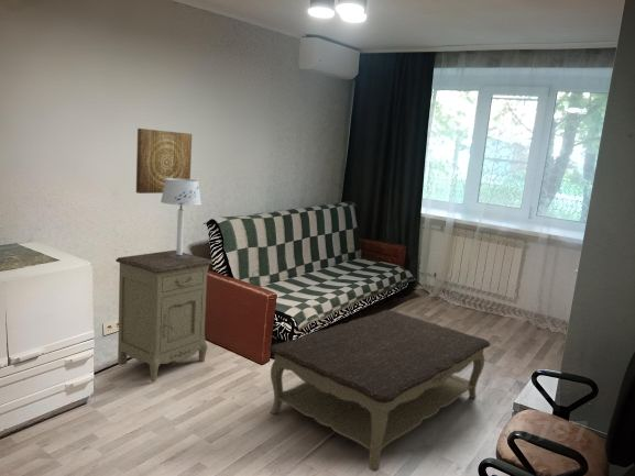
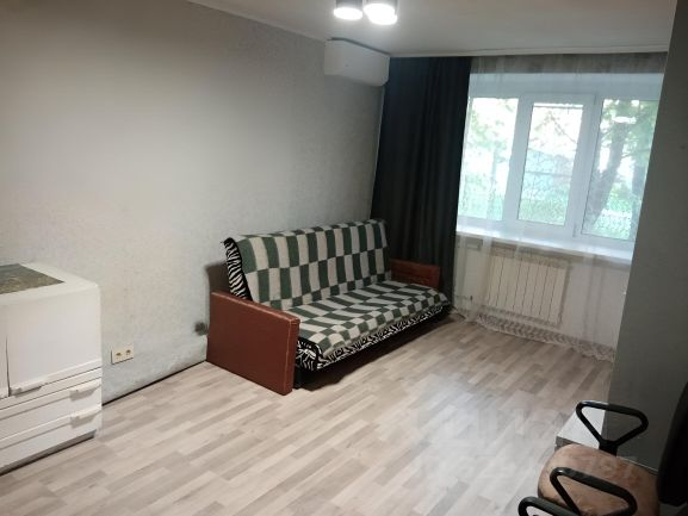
- nightstand [114,250,214,383]
- table lamp [160,178,202,258]
- wall art [135,128,194,195]
- coffee table [267,309,492,473]
